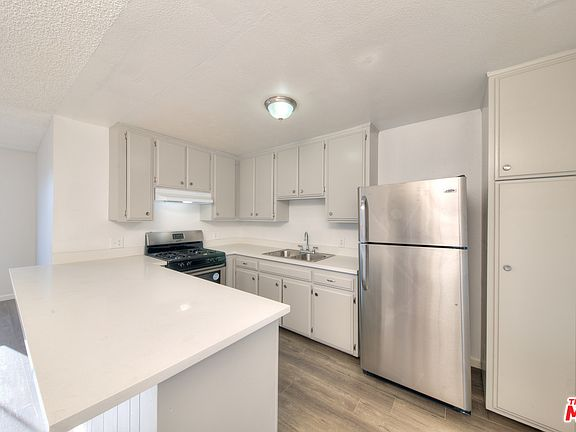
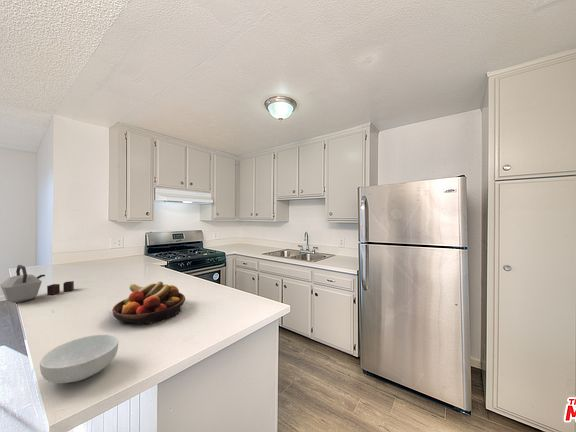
+ cereal bowl [39,333,119,384]
+ kettle [0,264,75,304]
+ fruit bowl [111,281,186,325]
